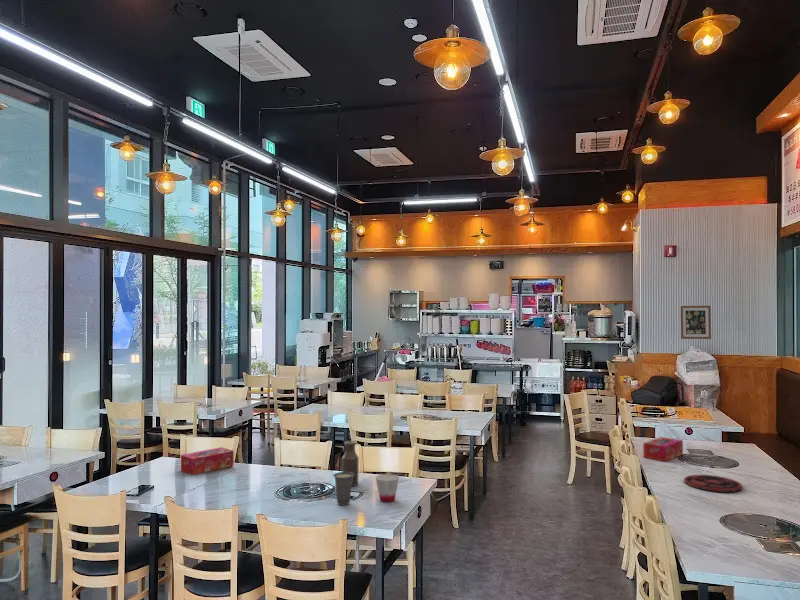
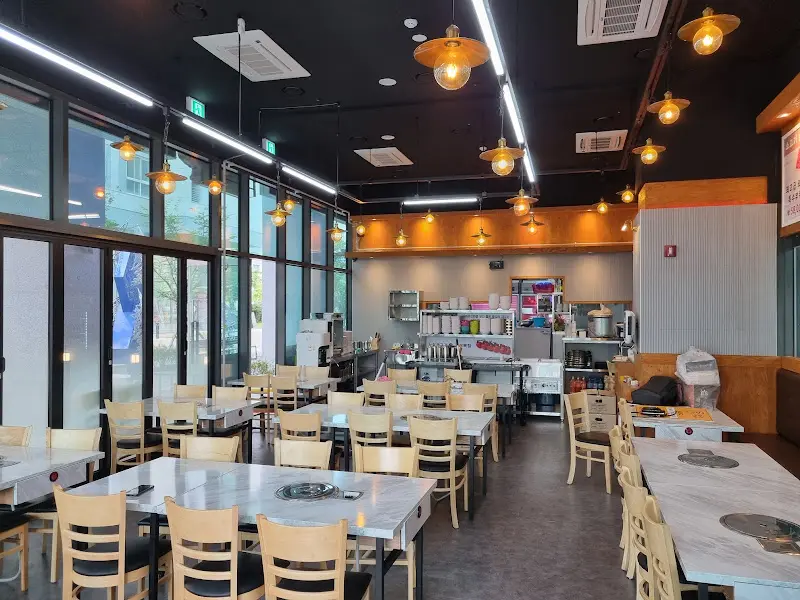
- cup [332,471,354,506]
- plate [683,474,743,493]
- wall art [680,305,712,340]
- tissue box [642,436,684,463]
- bottle [341,440,360,487]
- tissue box [180,446,234,476]
- cup [375,473,400,503]
